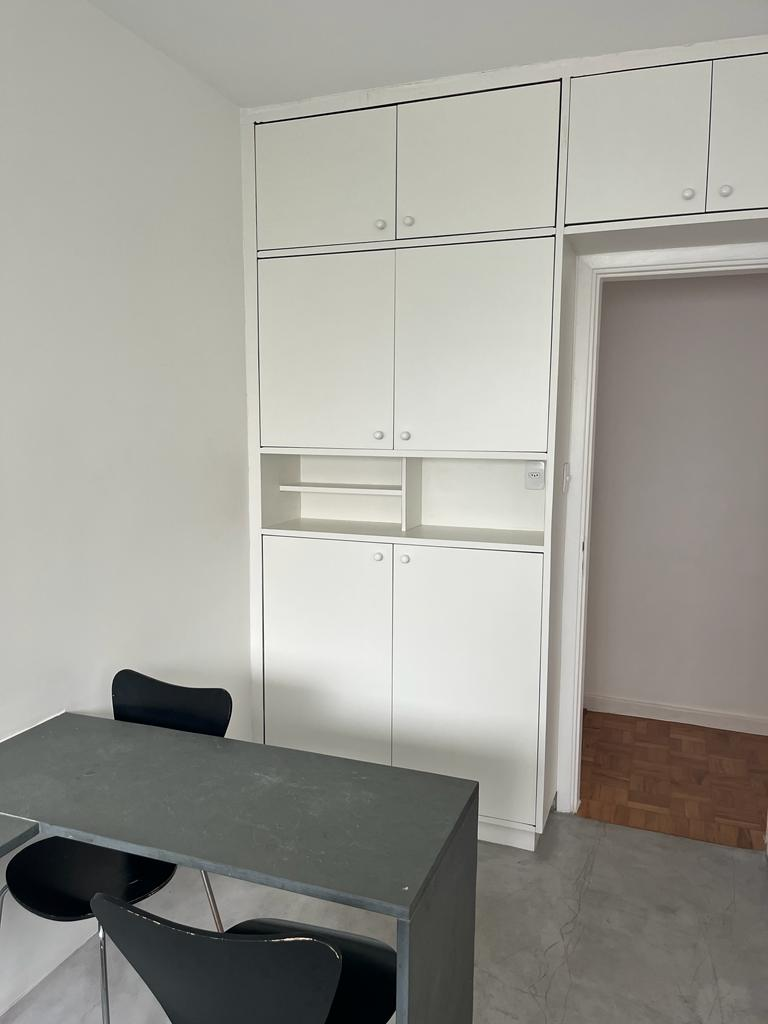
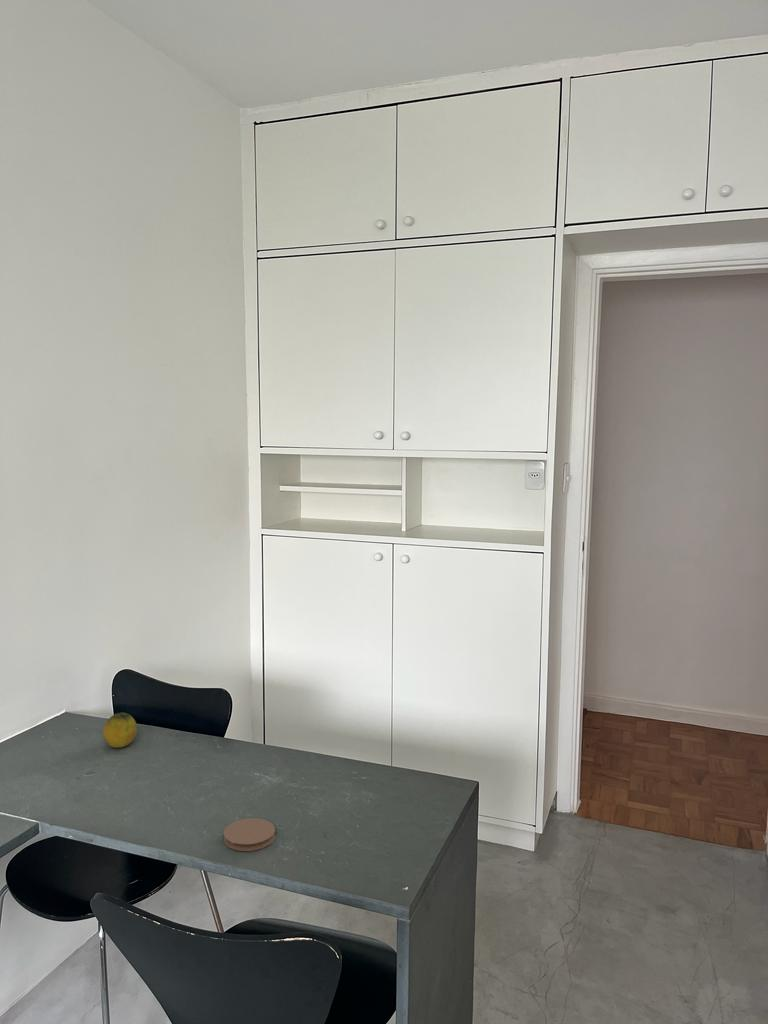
+ fruit [102,711,138,749]
+ coaster [222,817,276,852]
